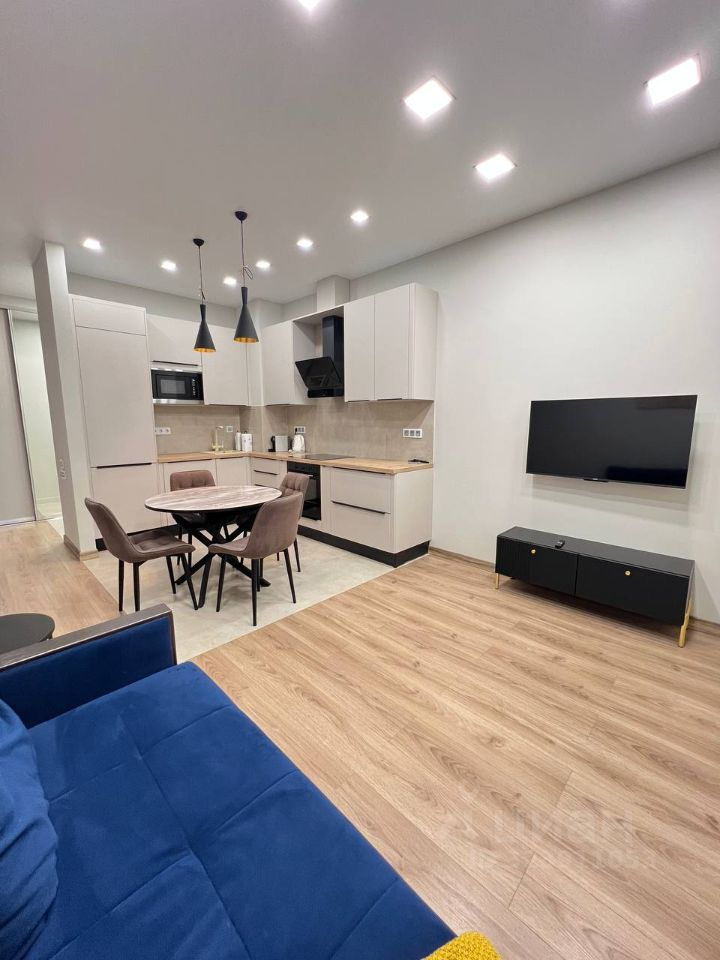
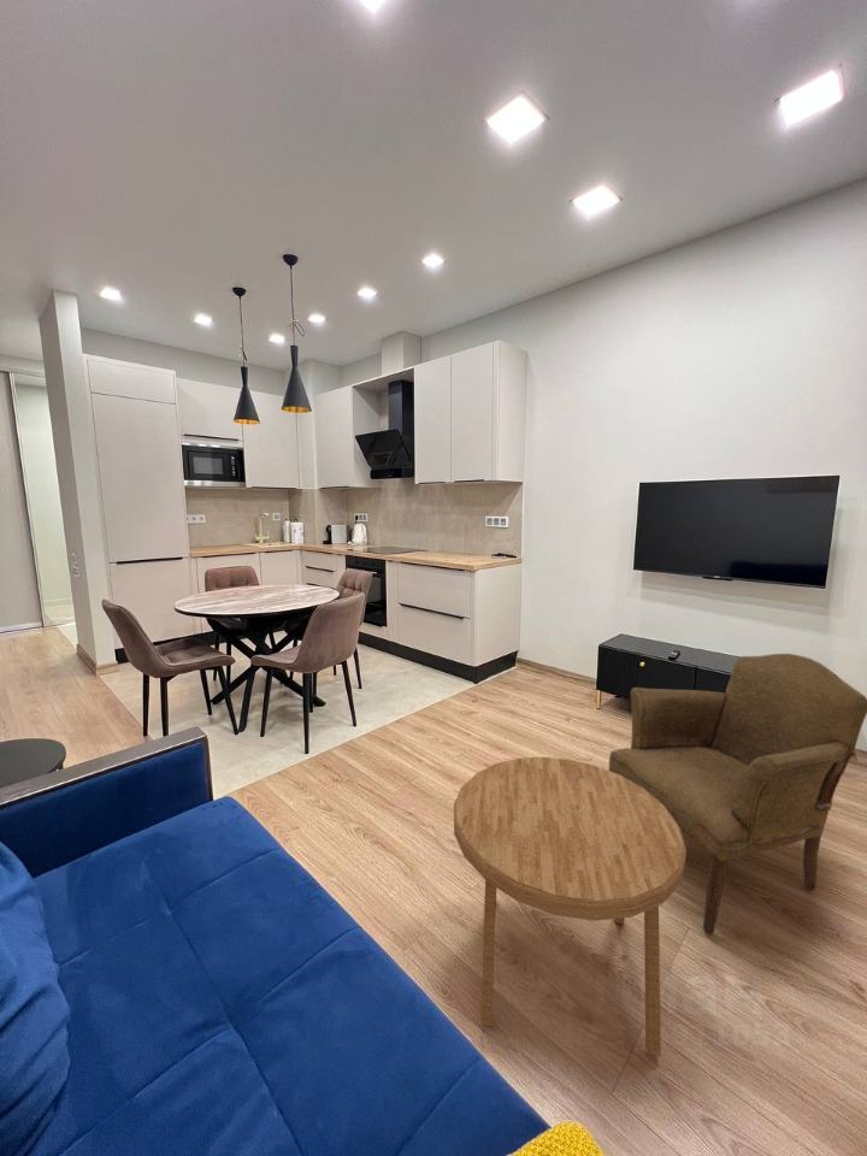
+ armchair [608,653,867,937]
+ side table [453,756,688,1057]
